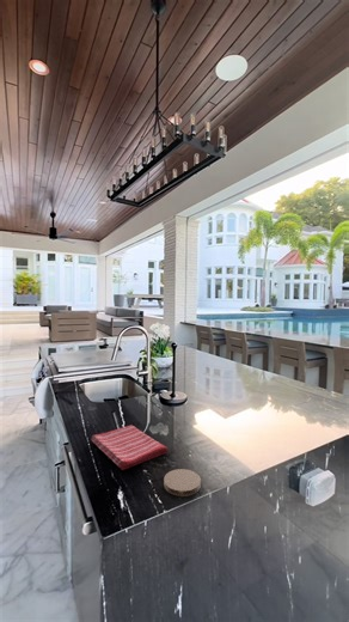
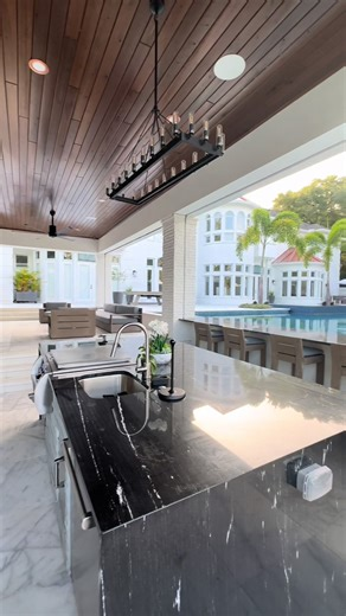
- coaster [163,468,202,498]
- dish towel [90,423,170,471]
